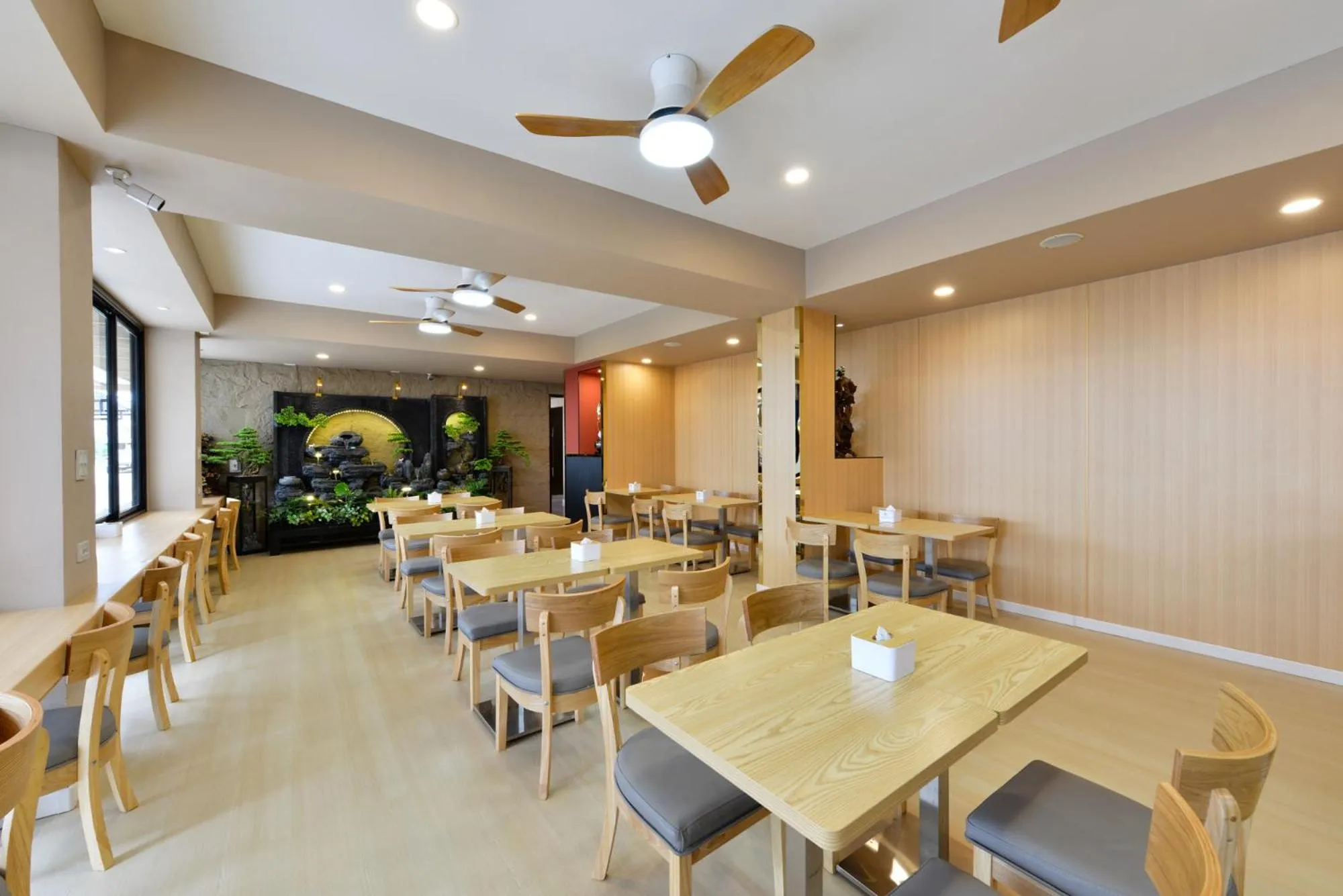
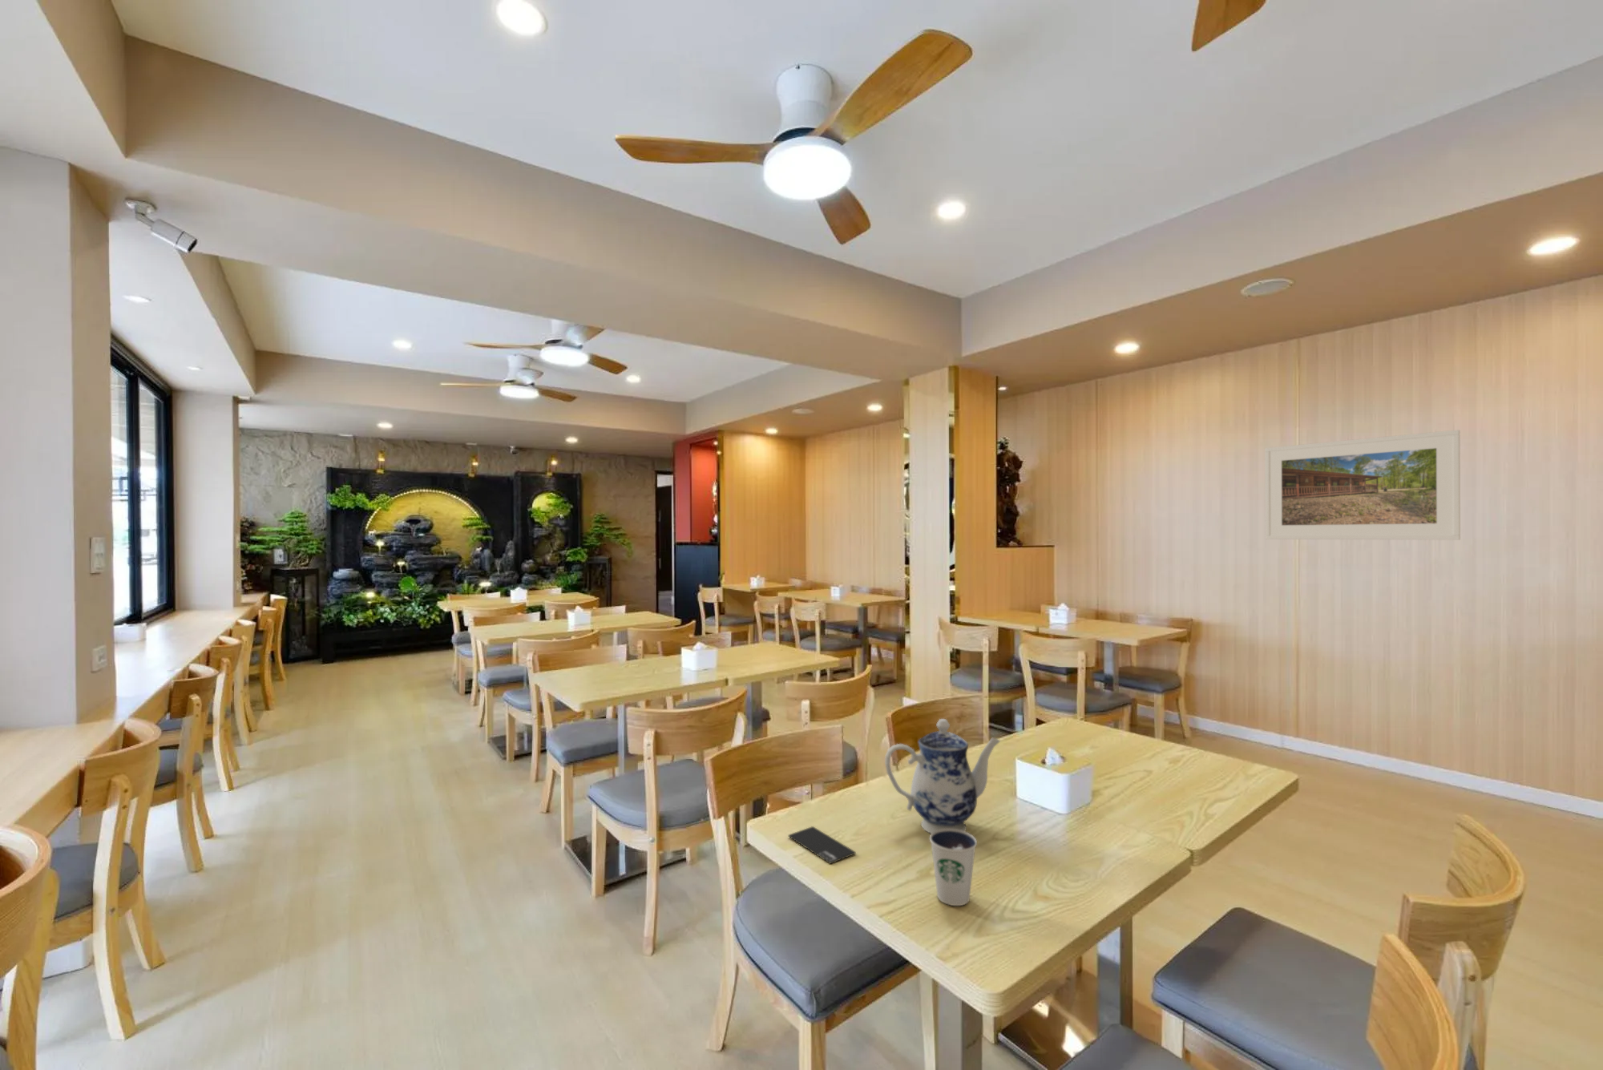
+ dixie cup [929,829,978,906]
+ smartphone [788,825,857,865]
+ teapot [884,718,1001,834]
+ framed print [1264,429,1461,541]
